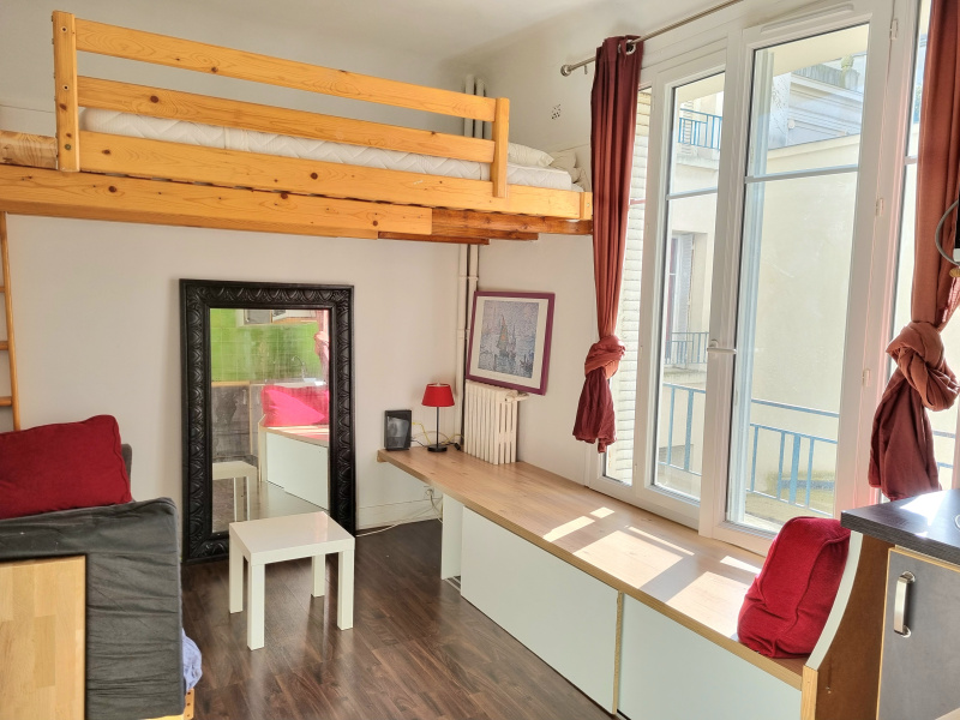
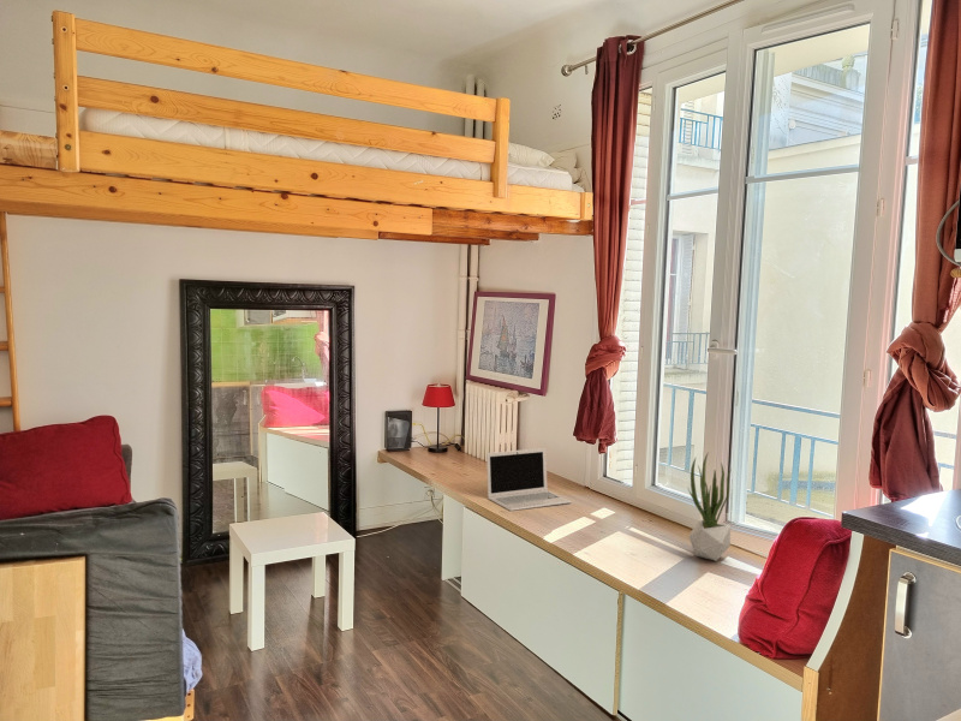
+ potted plant [686,451,733,562]
+ laptop [485,447,573,512]
